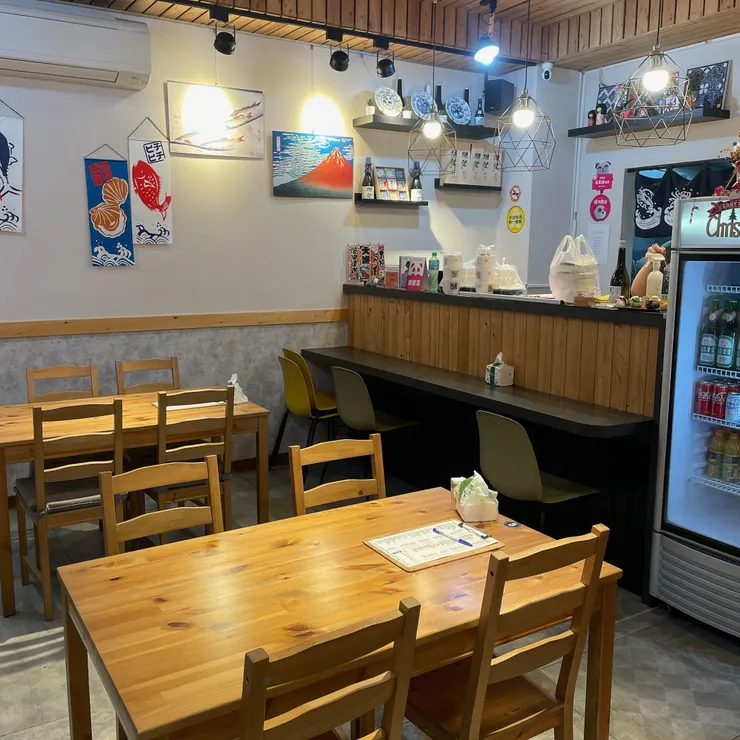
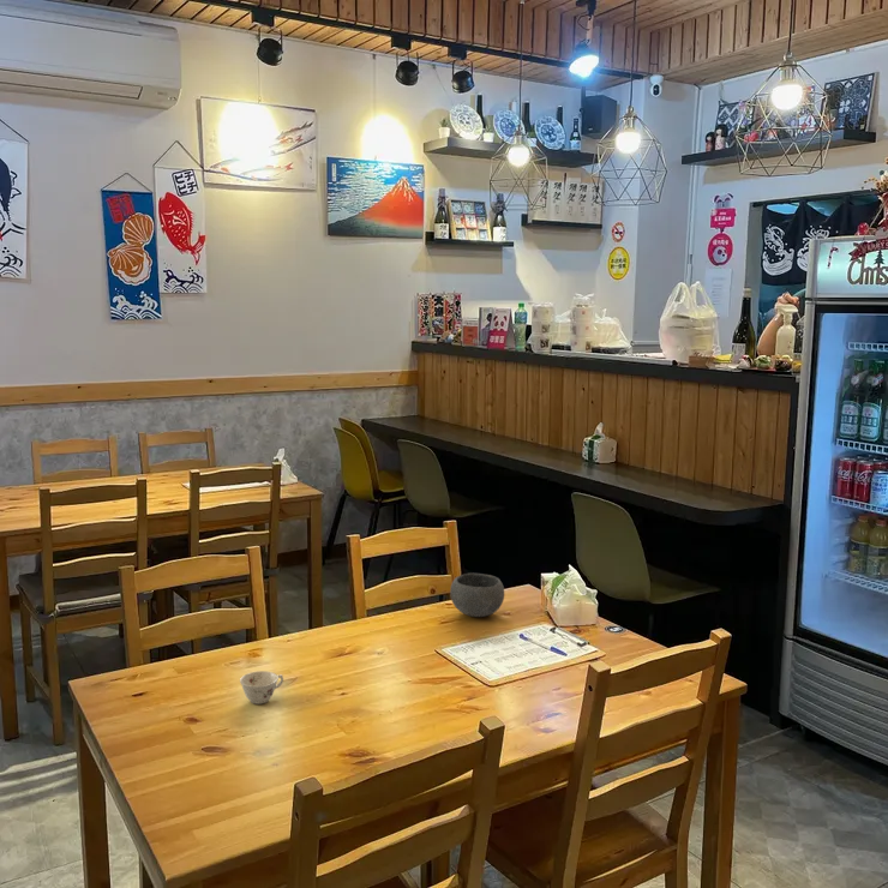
+ teacup [239,670,284,706]
+ bowl [449,572,505,618]
